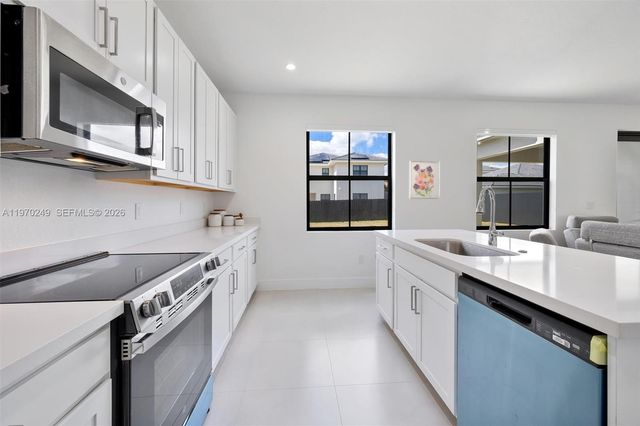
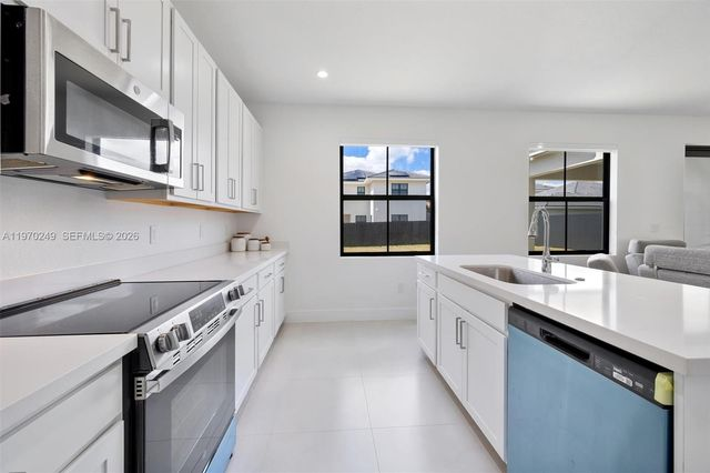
- wall art [408,160,441,200]
